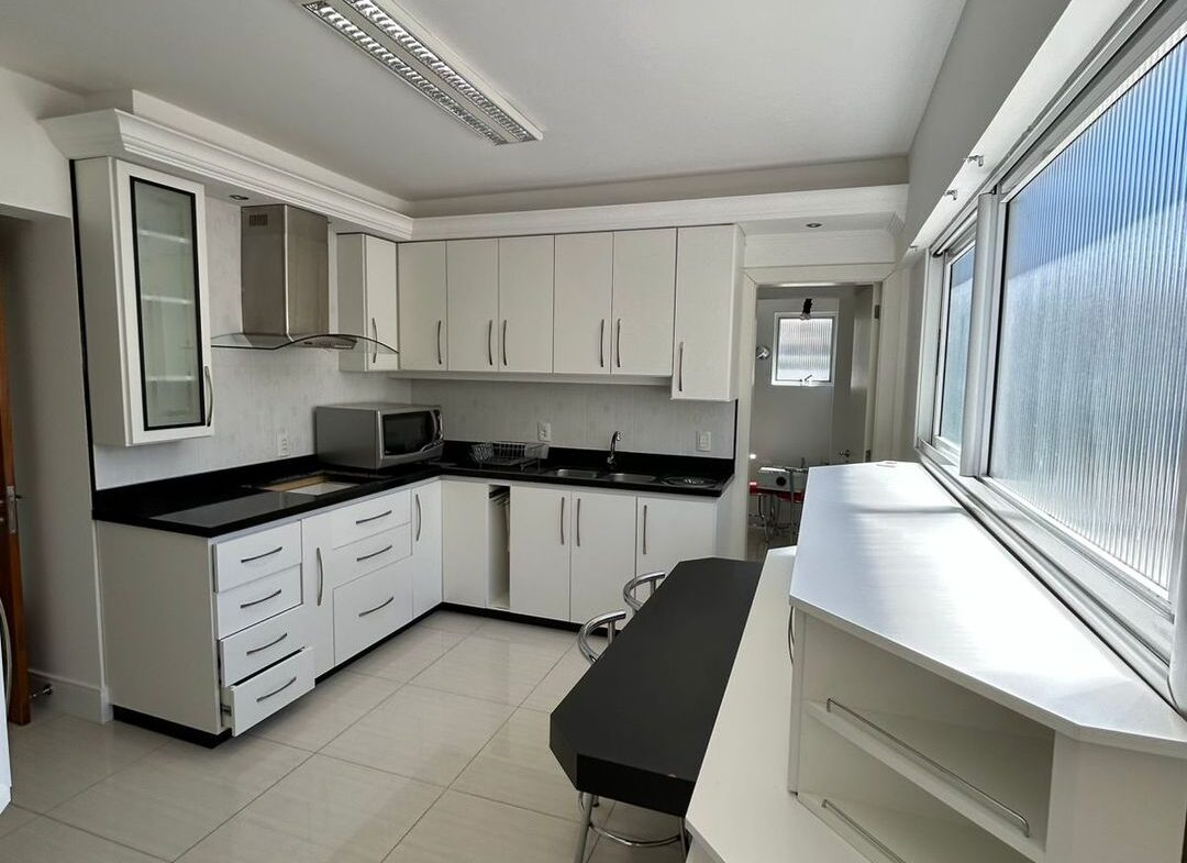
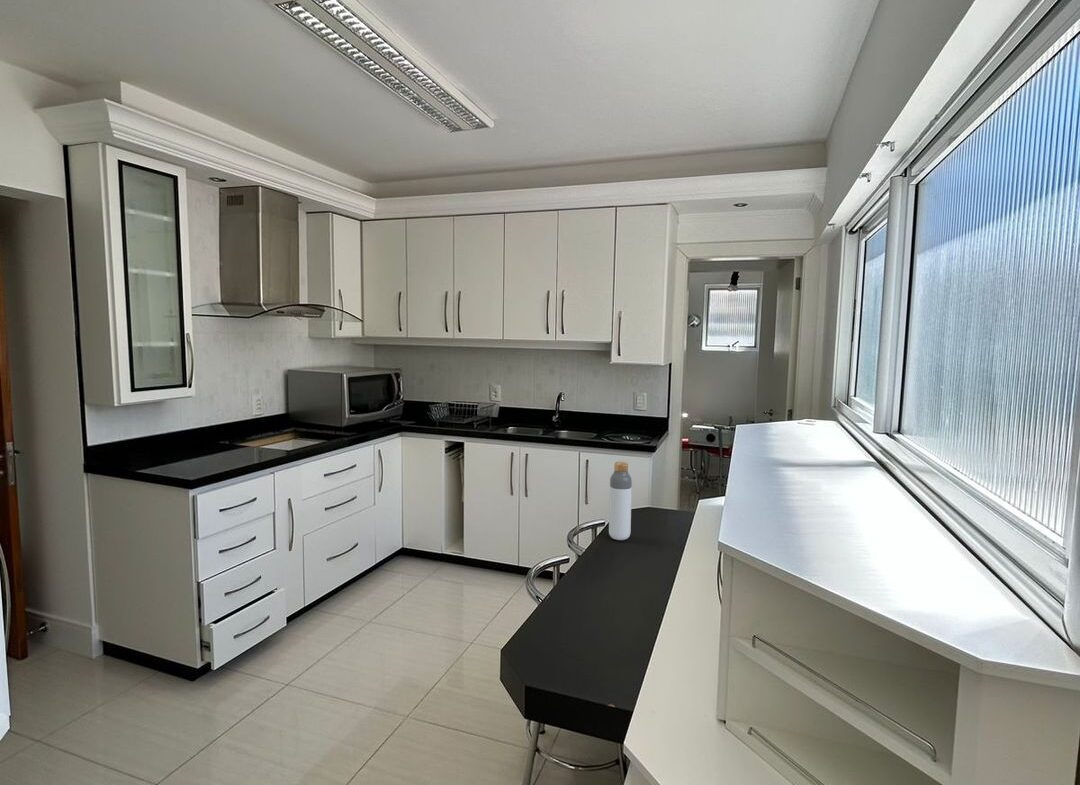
+ bottle [608,461,633,541]
